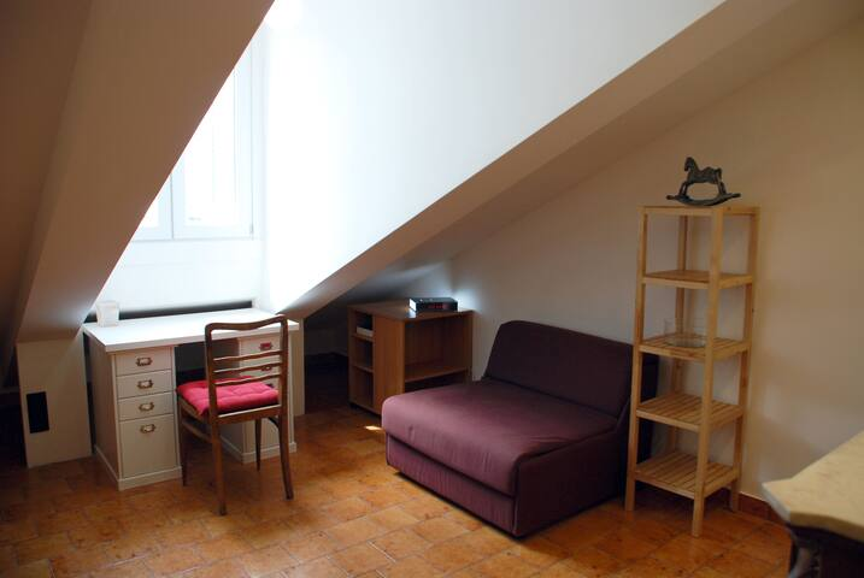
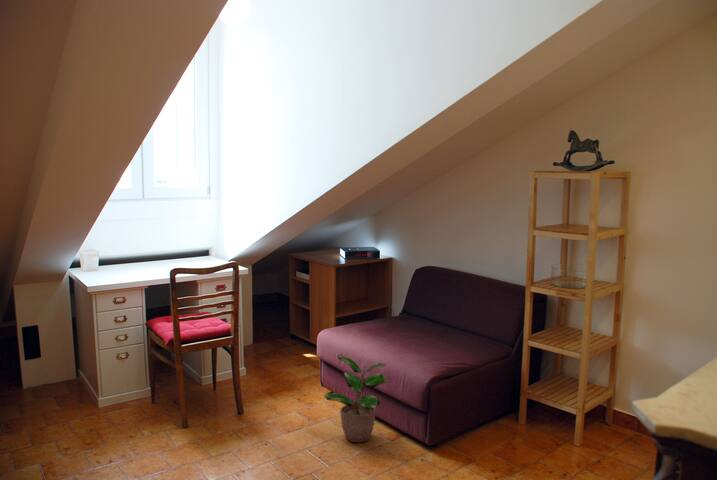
+ potted plant [323,354,390,443]
